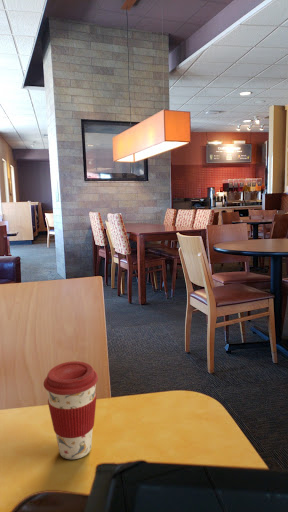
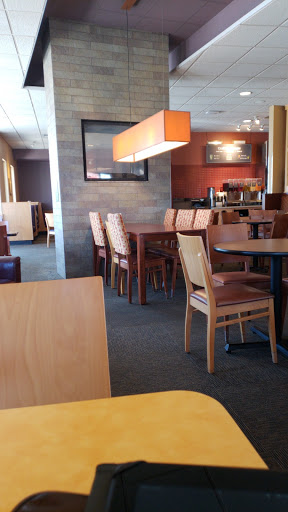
- coffee cup [43,360,99,460]
